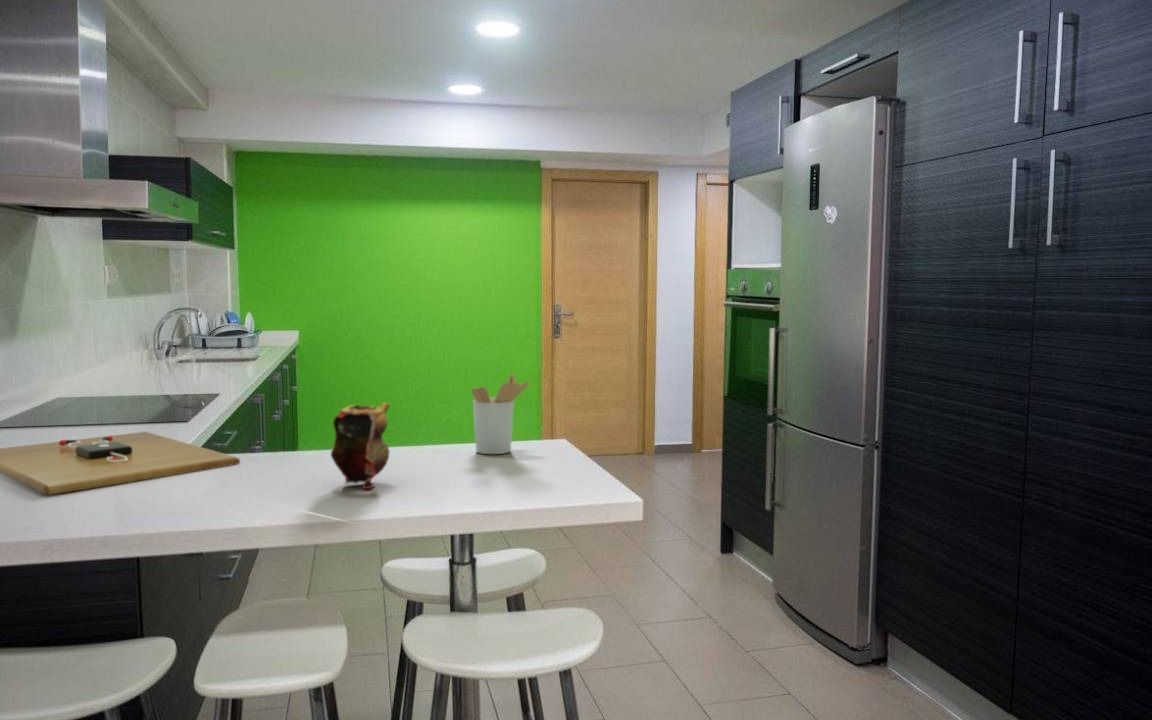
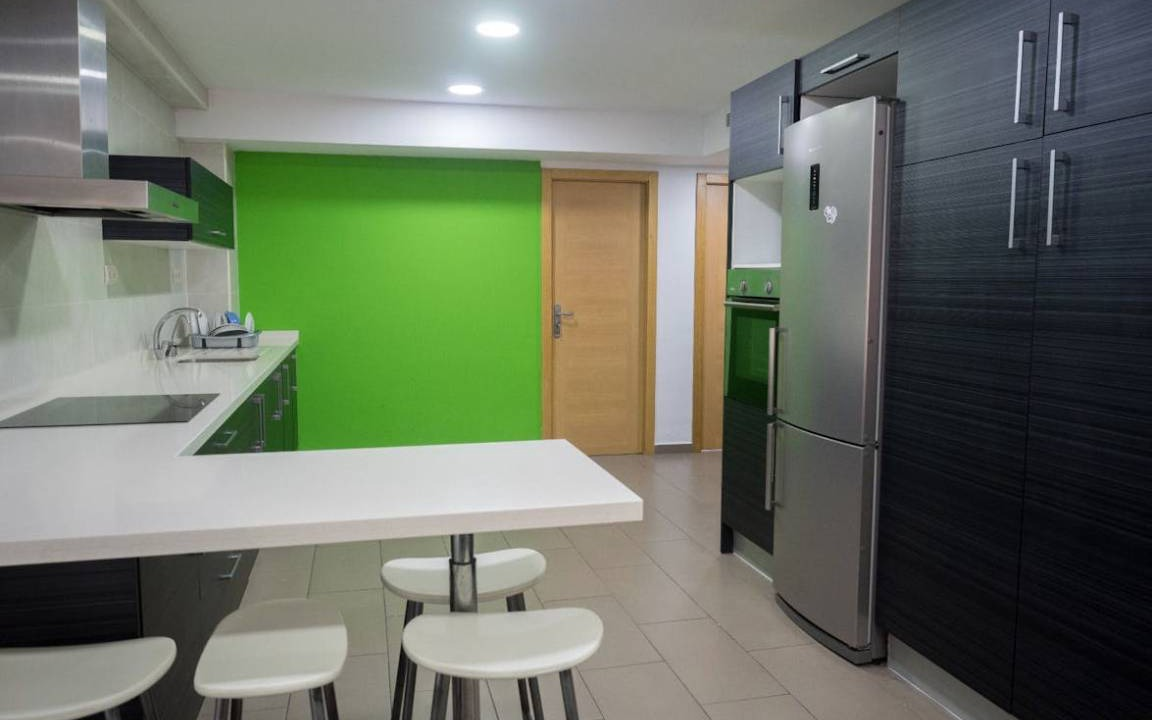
- teapot [330,401,392,490]
- cutting board [0,431,241,496]
- utensil holder [470,373,531,455]
